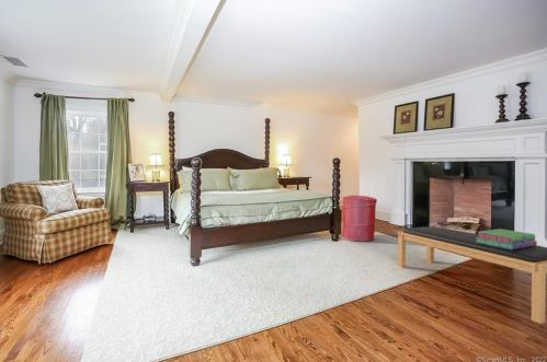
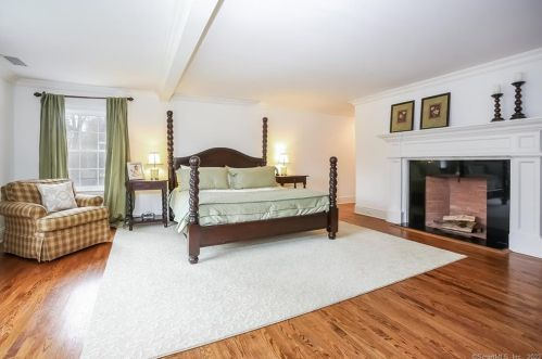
- laundry hamper [341,195,378,242]
- bench [397,225,547,325]
- stack of books [476,227,538,249]
